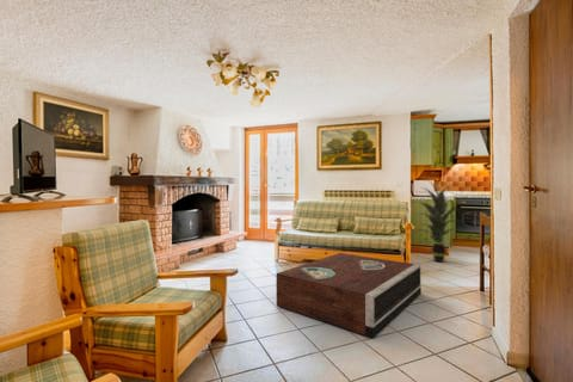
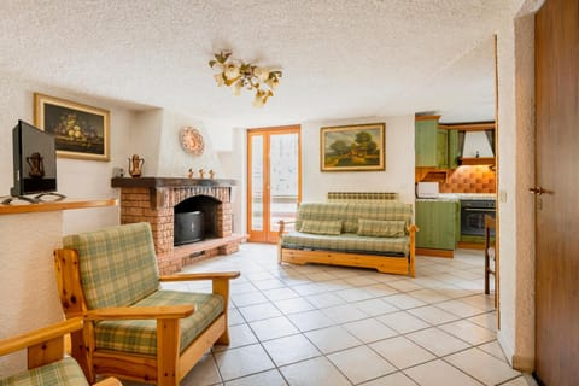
- indoor plant [411,179,466,264]
- stereo [276,252,423,339]
